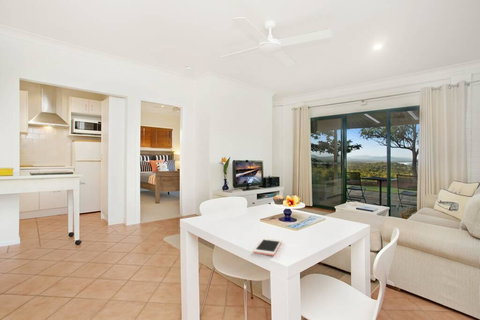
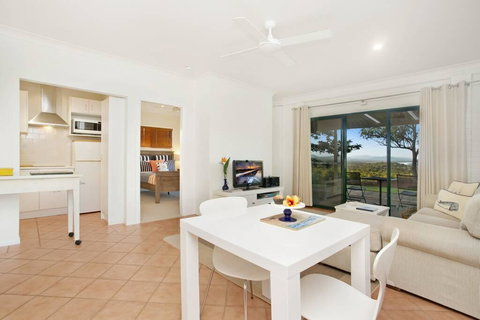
- cell phone [253,237,283,257]
